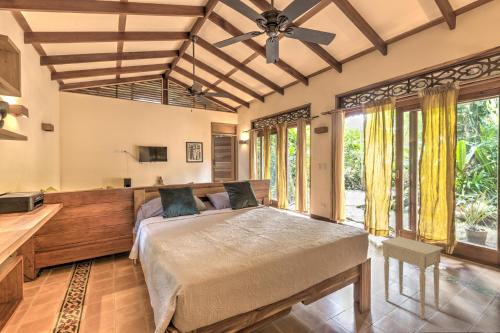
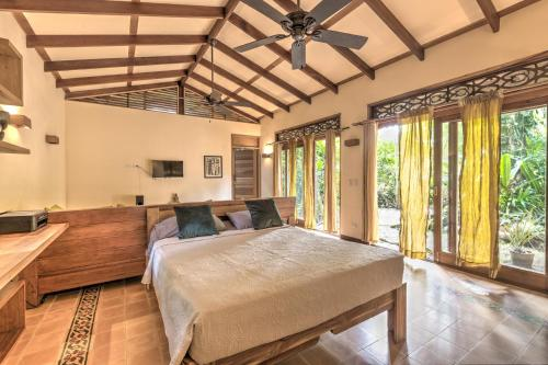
- nightstand [380,236,445,320]
